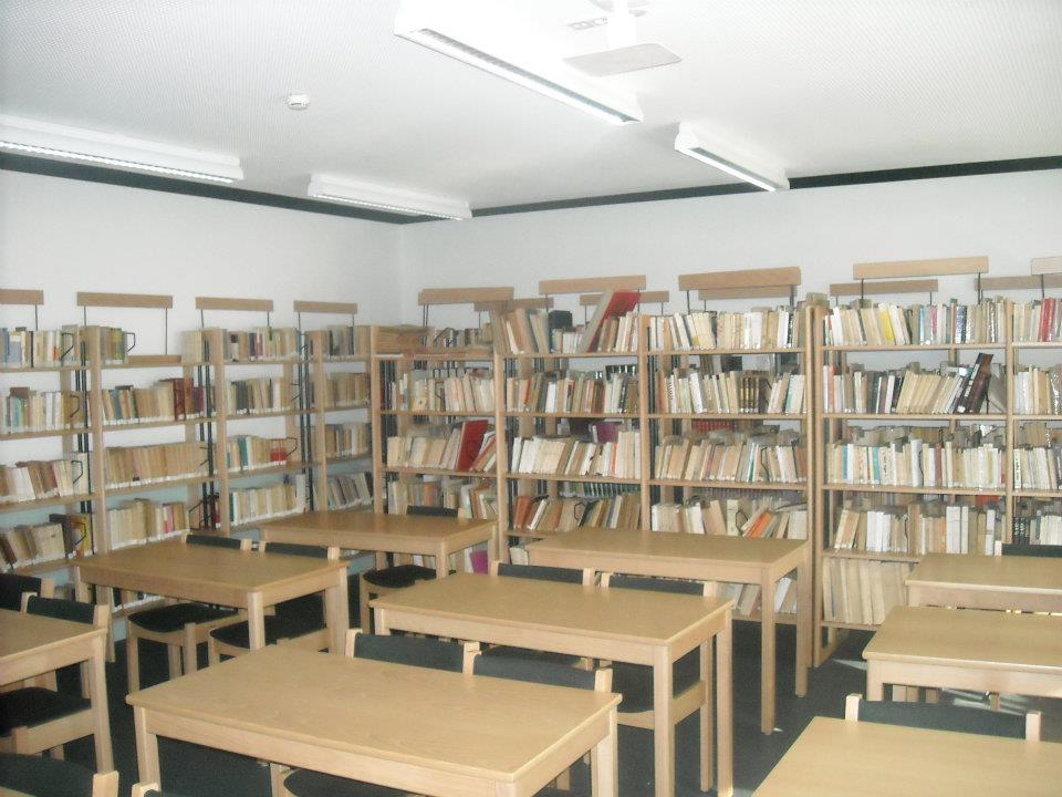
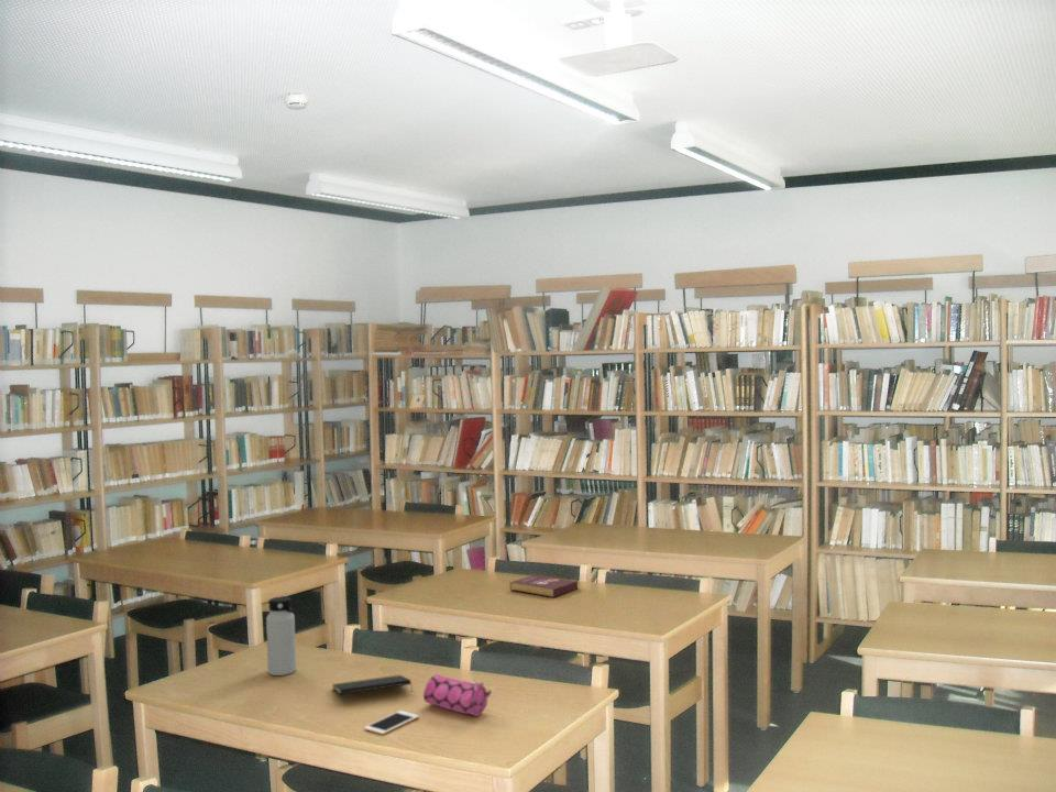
+ notepad [331,674,414,695]
+ cell phone [363,710,420,736]
+ book [509,573,579,598]
+ water bottle [265,595,297,676]
+ pencil case [422,673,493,717]
